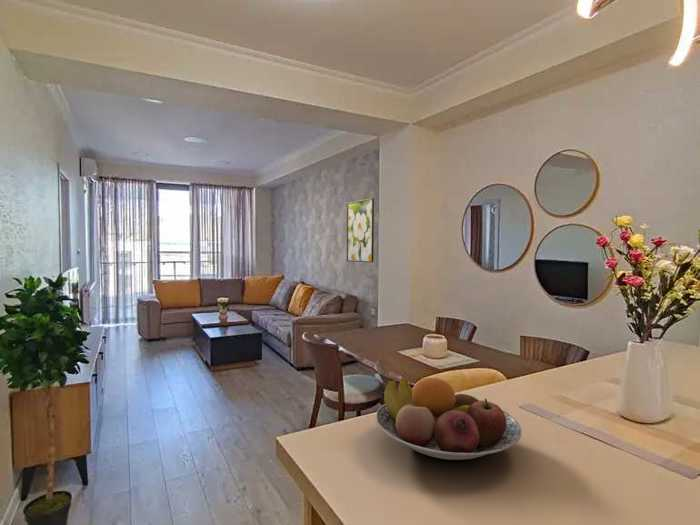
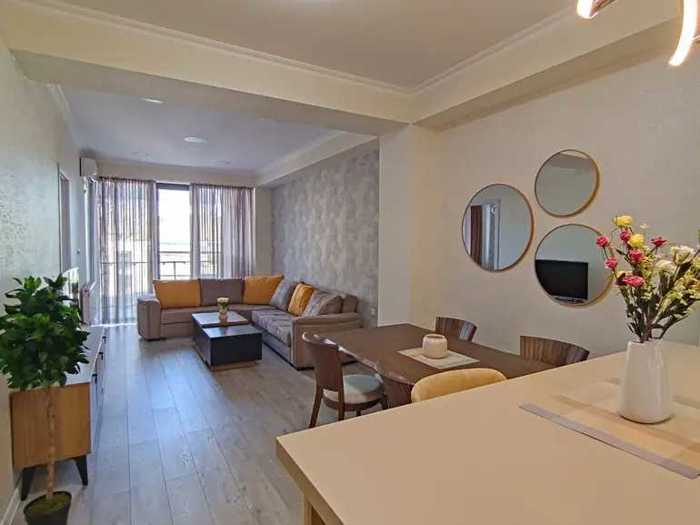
- fruit bowl [375,375,523,461]
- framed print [346,197,375,264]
